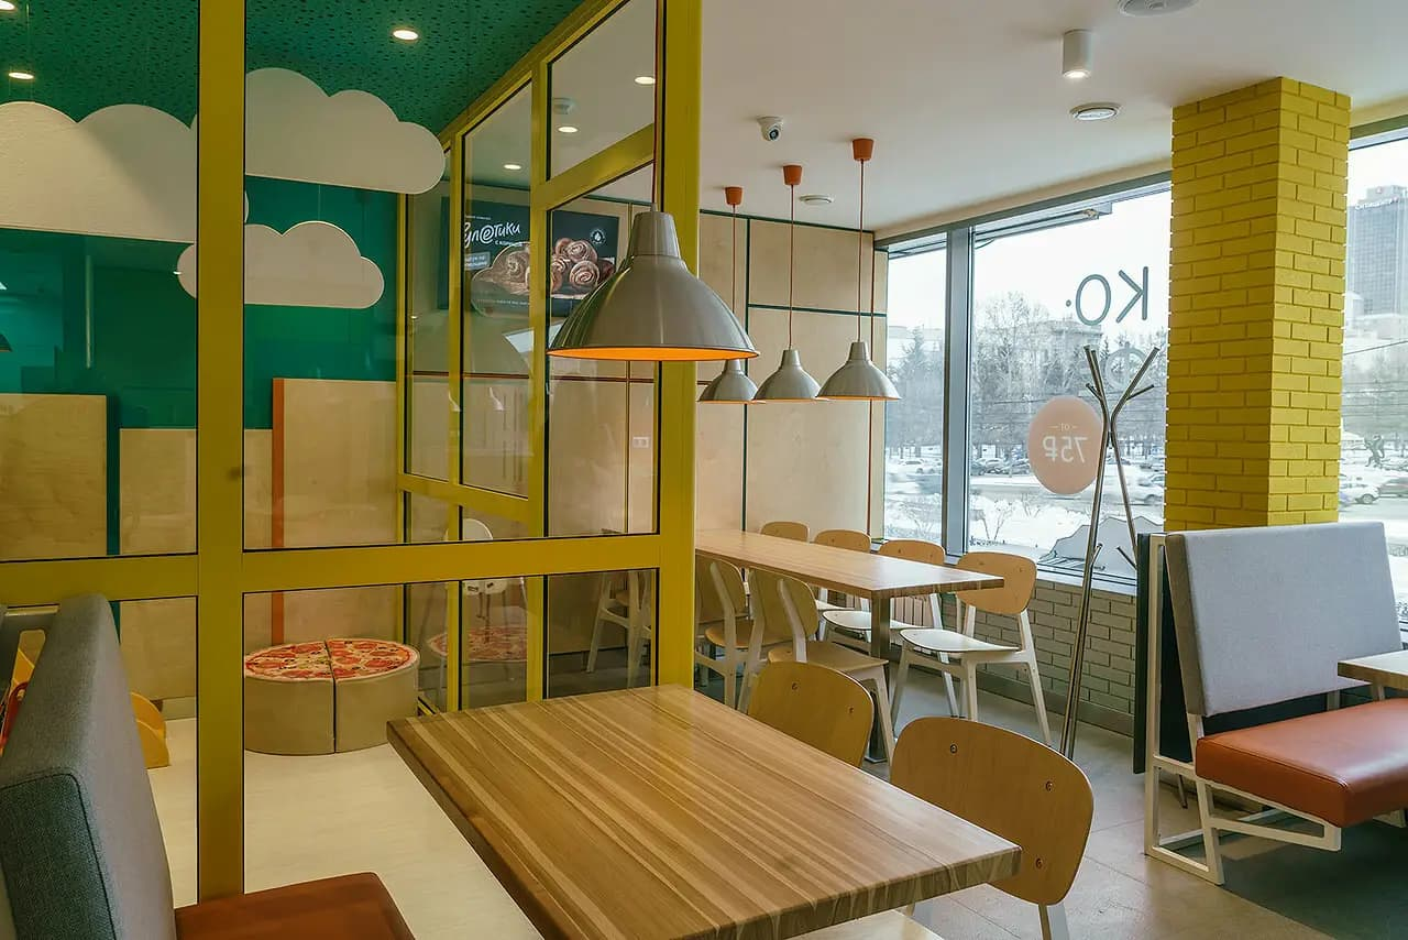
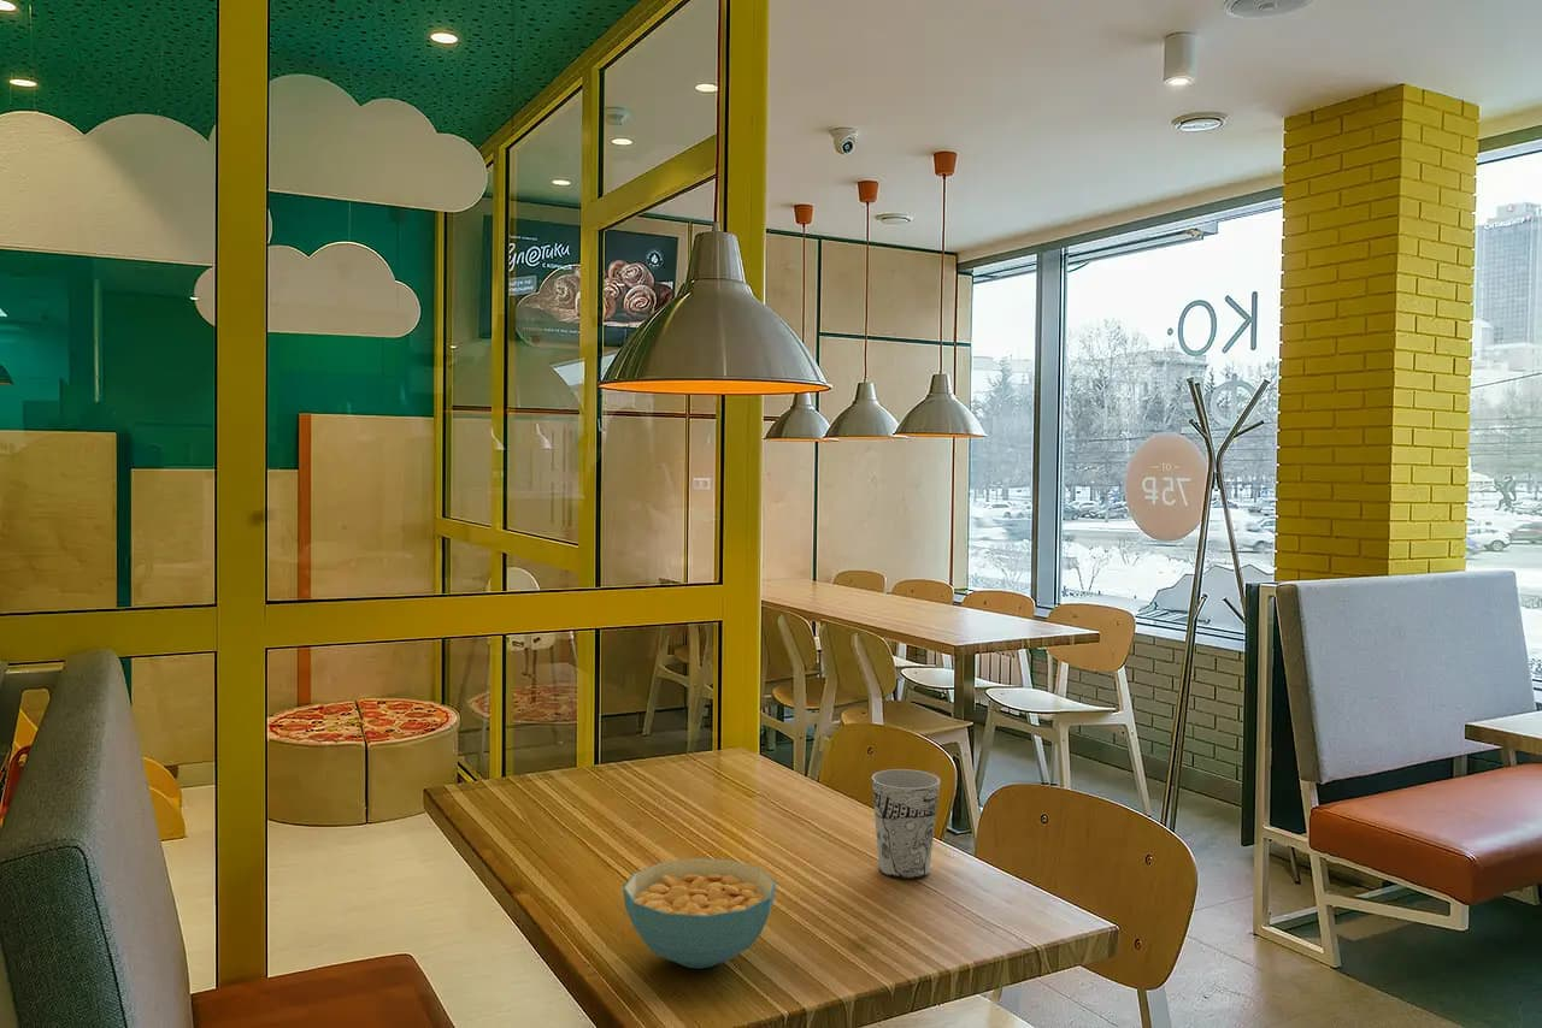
+ cereal bowl [622,857,777,970]
+ cup [871,768,941,880]
